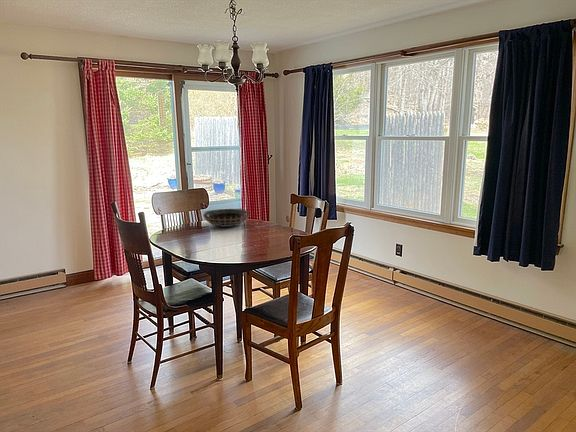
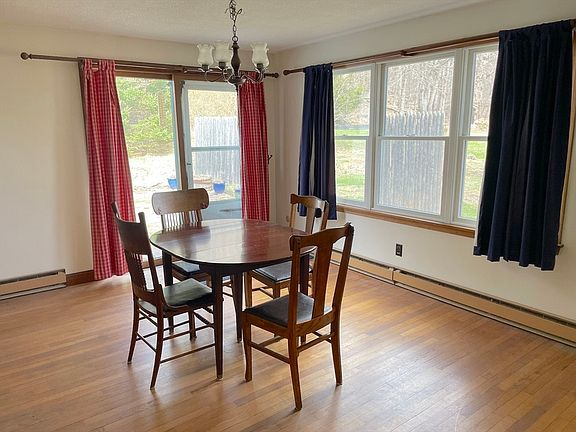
- decorative bowl [202,208,251,228]
